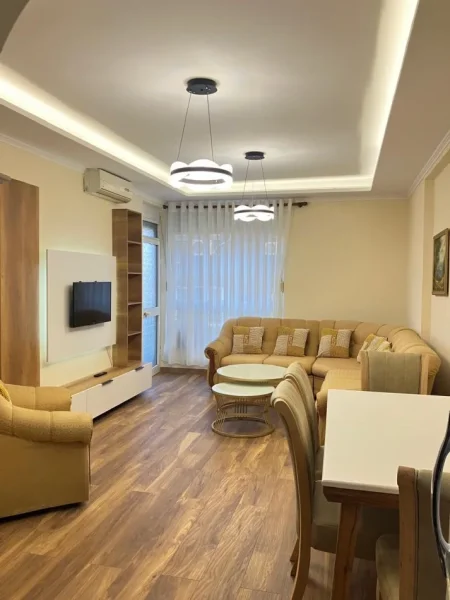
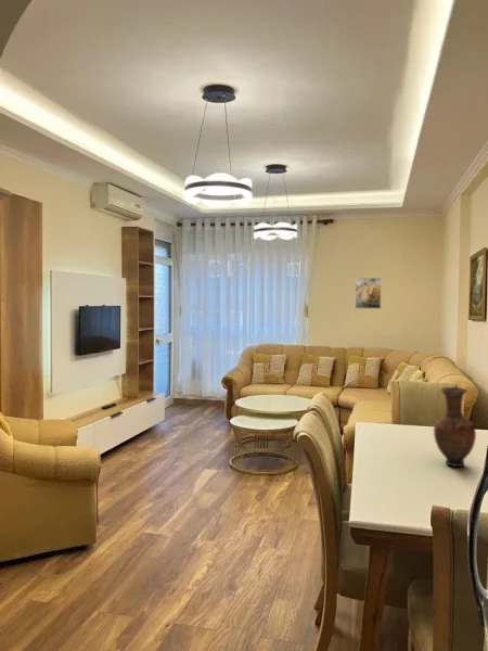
+ vase [433,386,477,468]
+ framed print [355,277,382,310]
